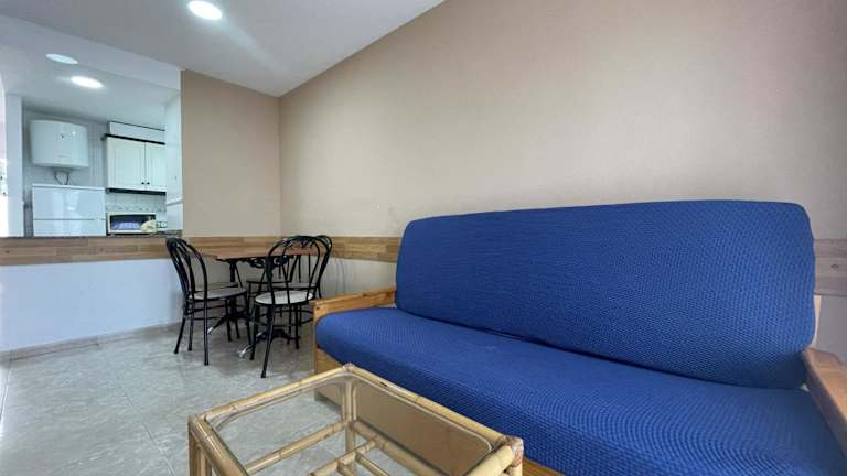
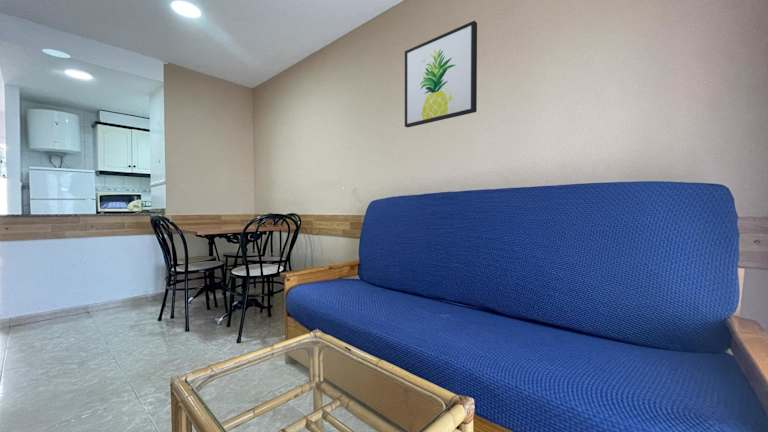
+ wall art [404,20,478,128]
